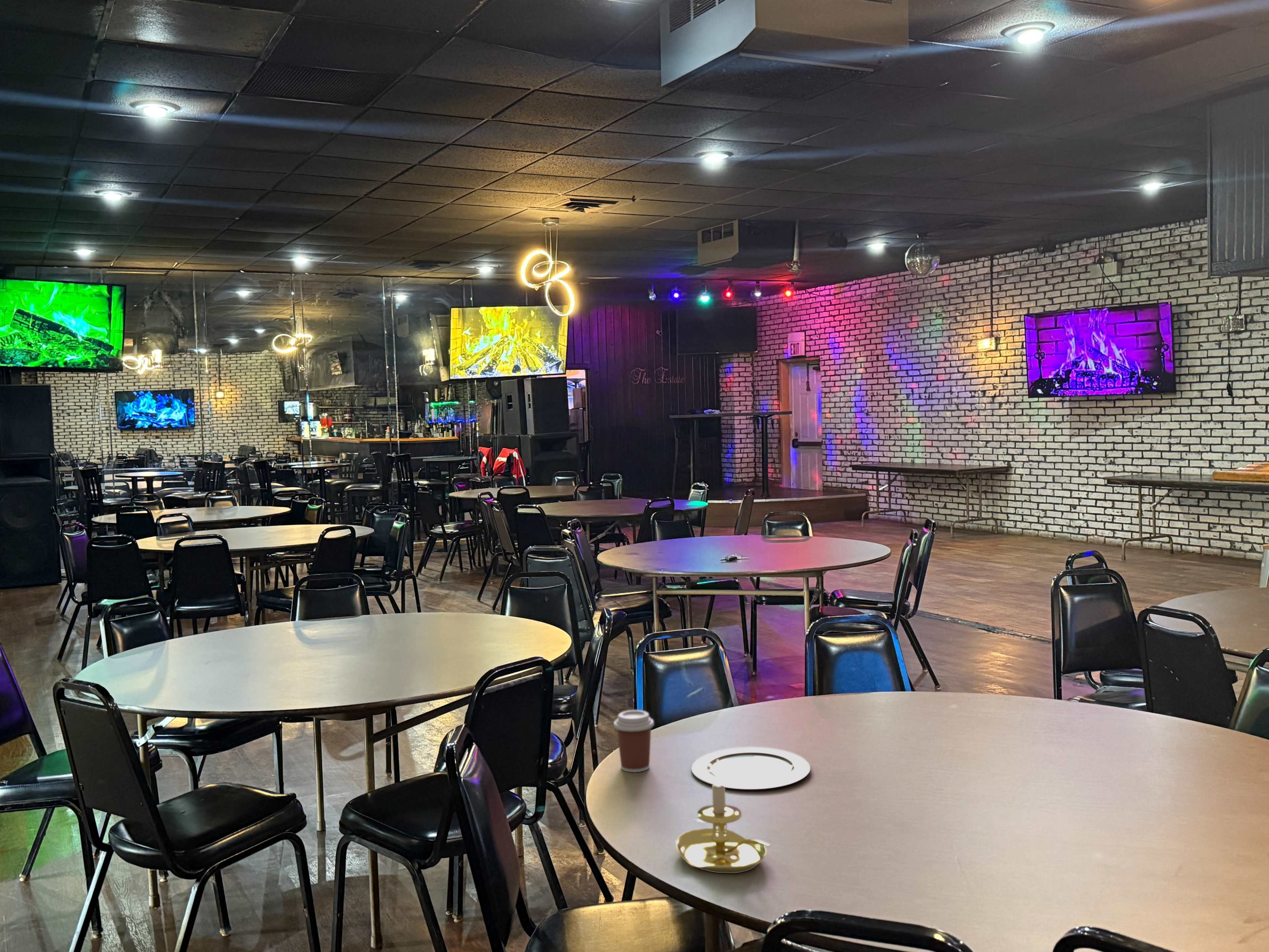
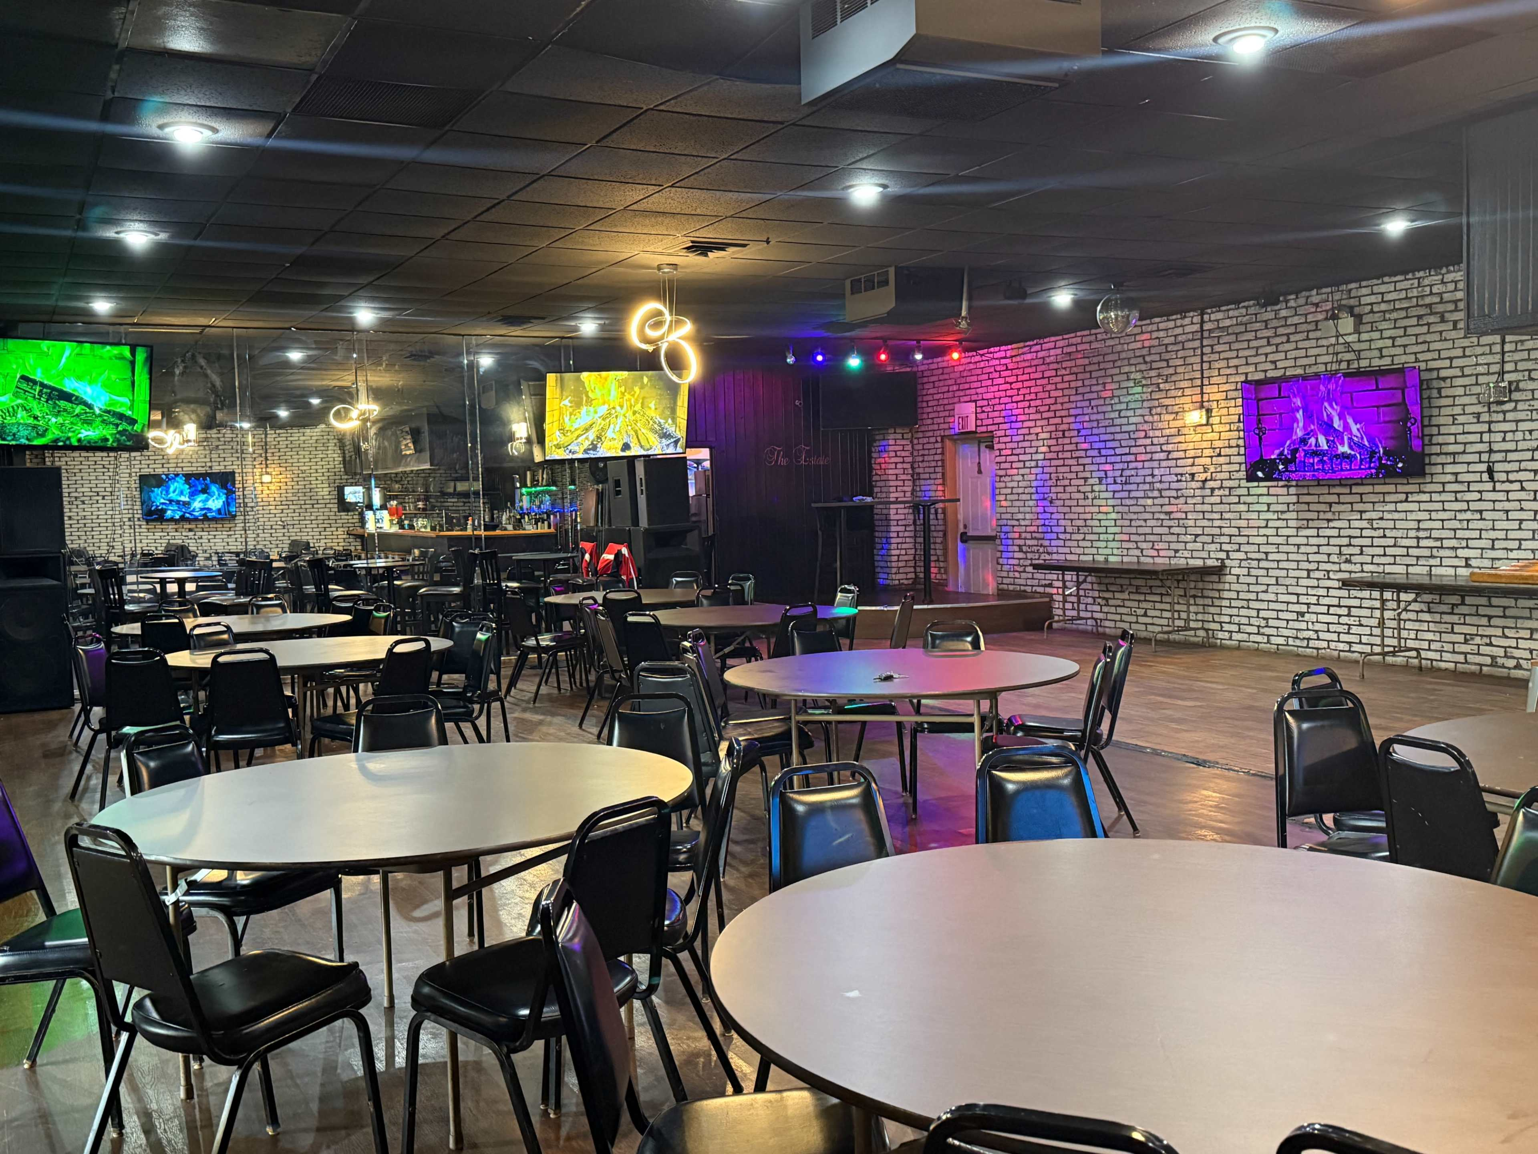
- coffee cup [613,710,654,773]
- candle holder [675,759,771,874]
- plate [691,747,811,790]
